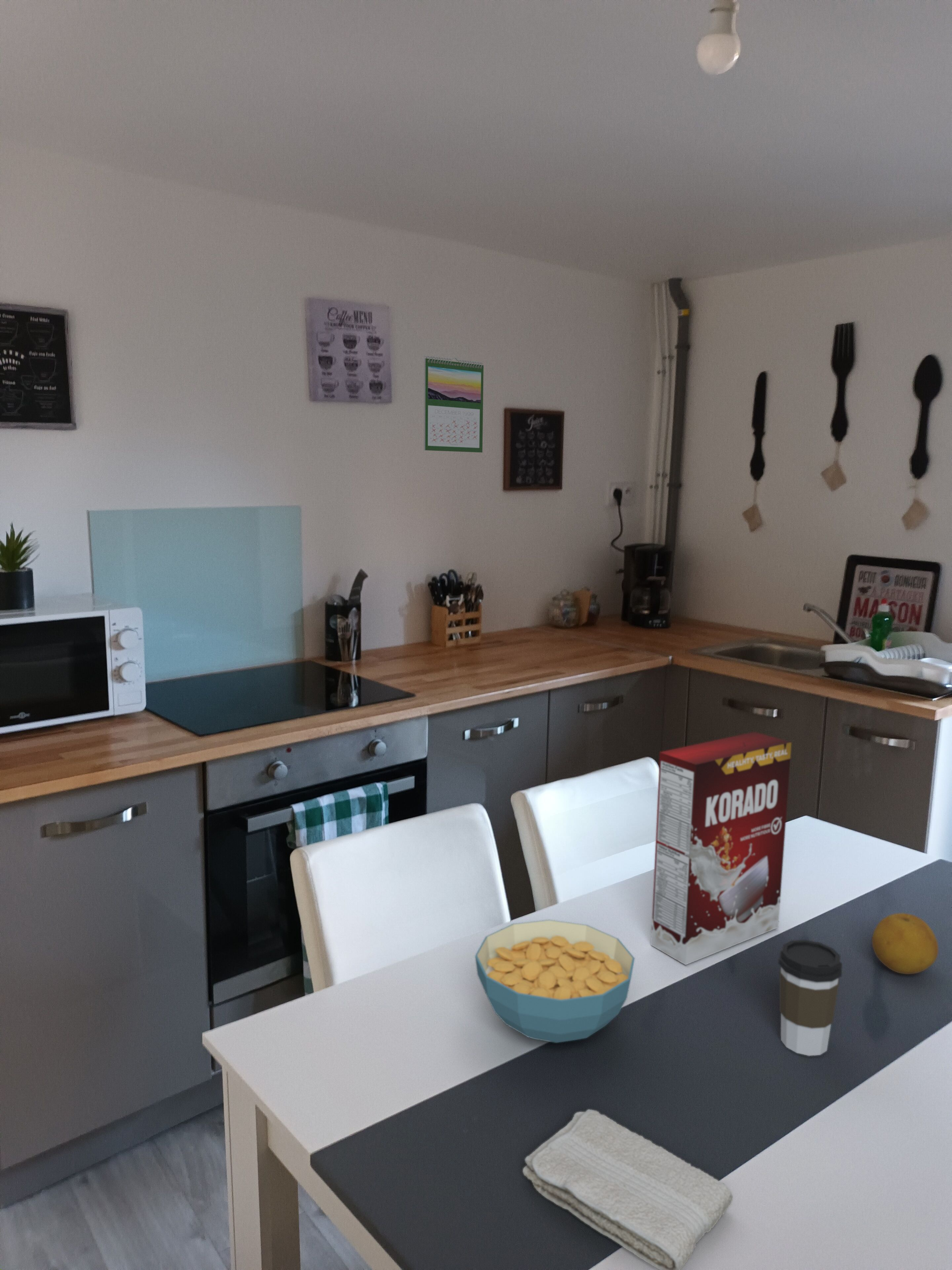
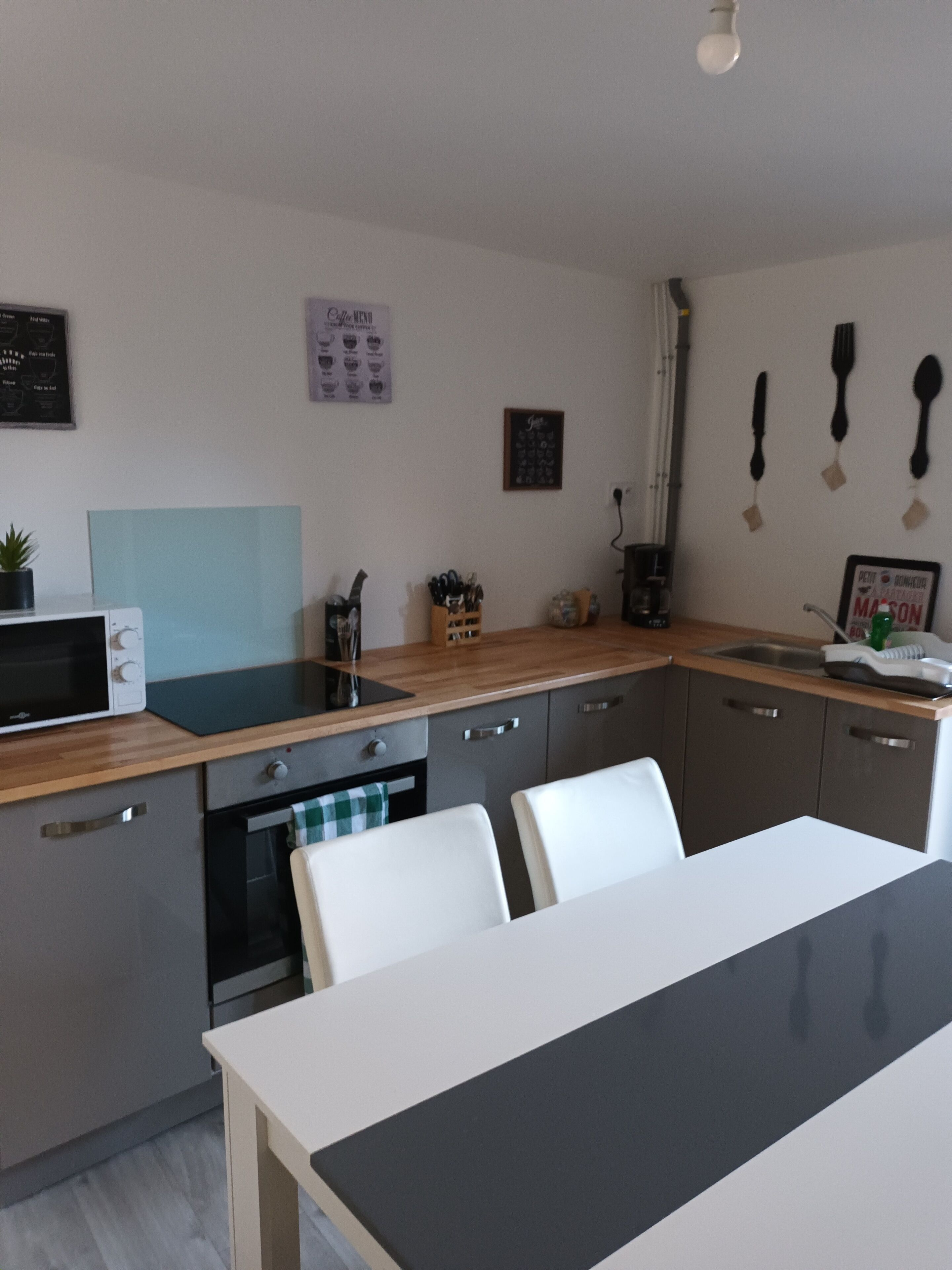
- cereal box [651,732,792,965]
- cereal bowl [475,919,635,1043]
- fruit [872,913,939,975]
- washcloth [522,1109,733,1270]
- calendar [423,356,484,453]
- coffee cup [778,939,843,1056]
